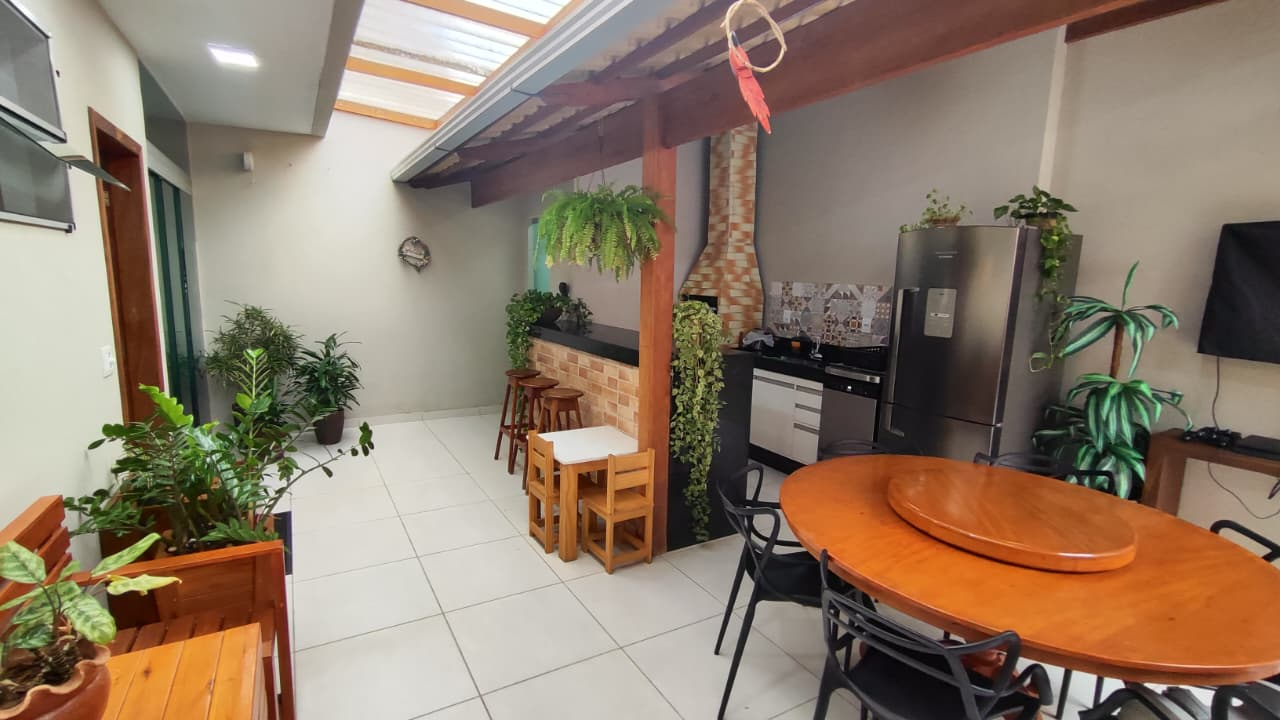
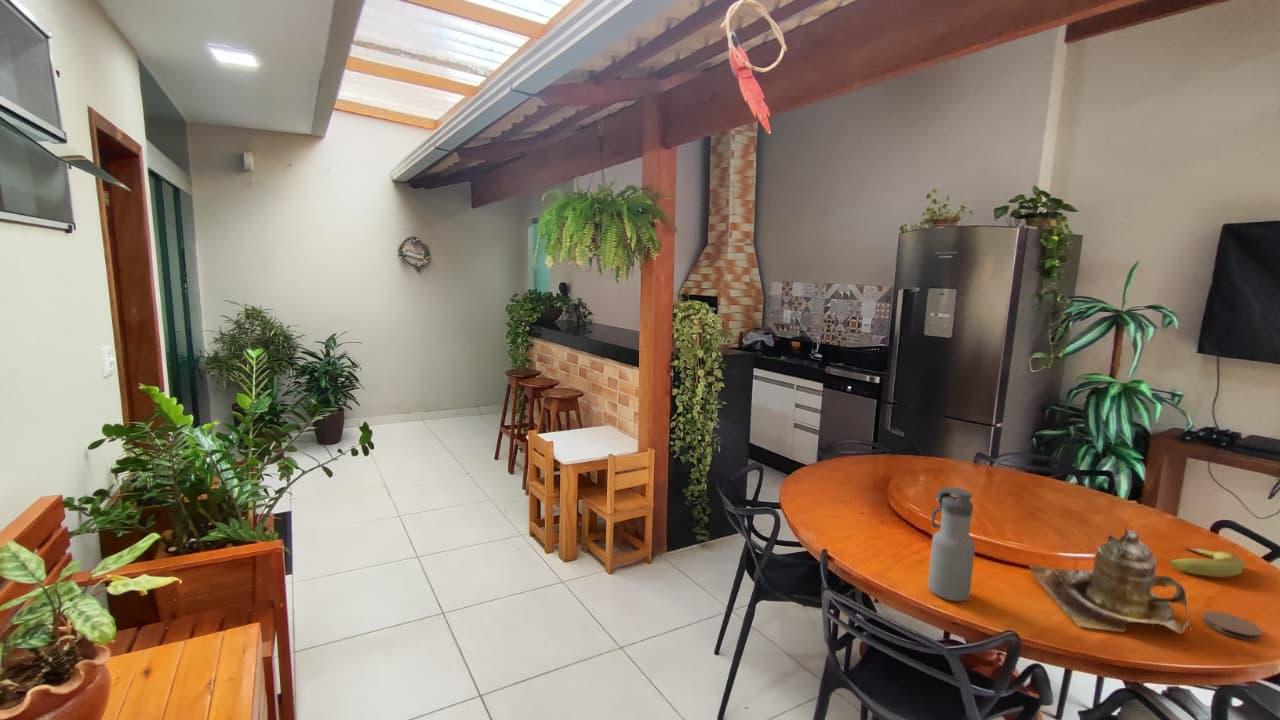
+ water bottle [927,486,976,602]
+ teapot [1028,528,1192,634]
+ coaster [1201,610,1263,642]
+ banana [1169,546,1245,578]
